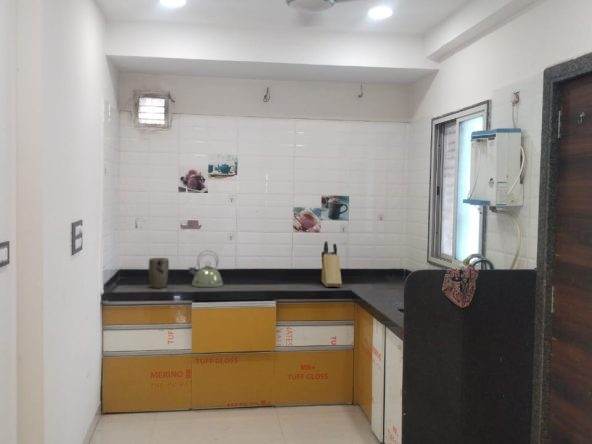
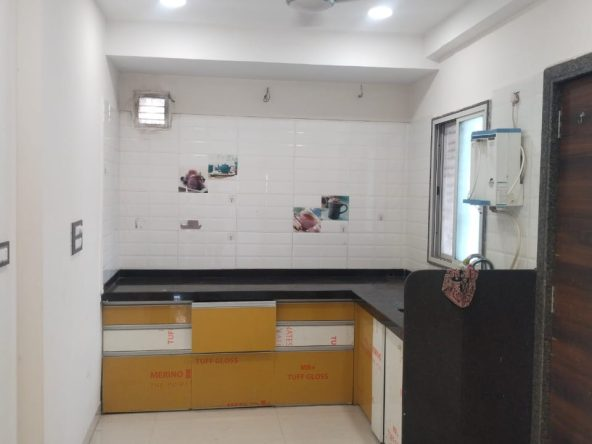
- kettle [187,249,224,288]
- plant pot [148,257,170,289]
- knife block [321,240,343,288]
